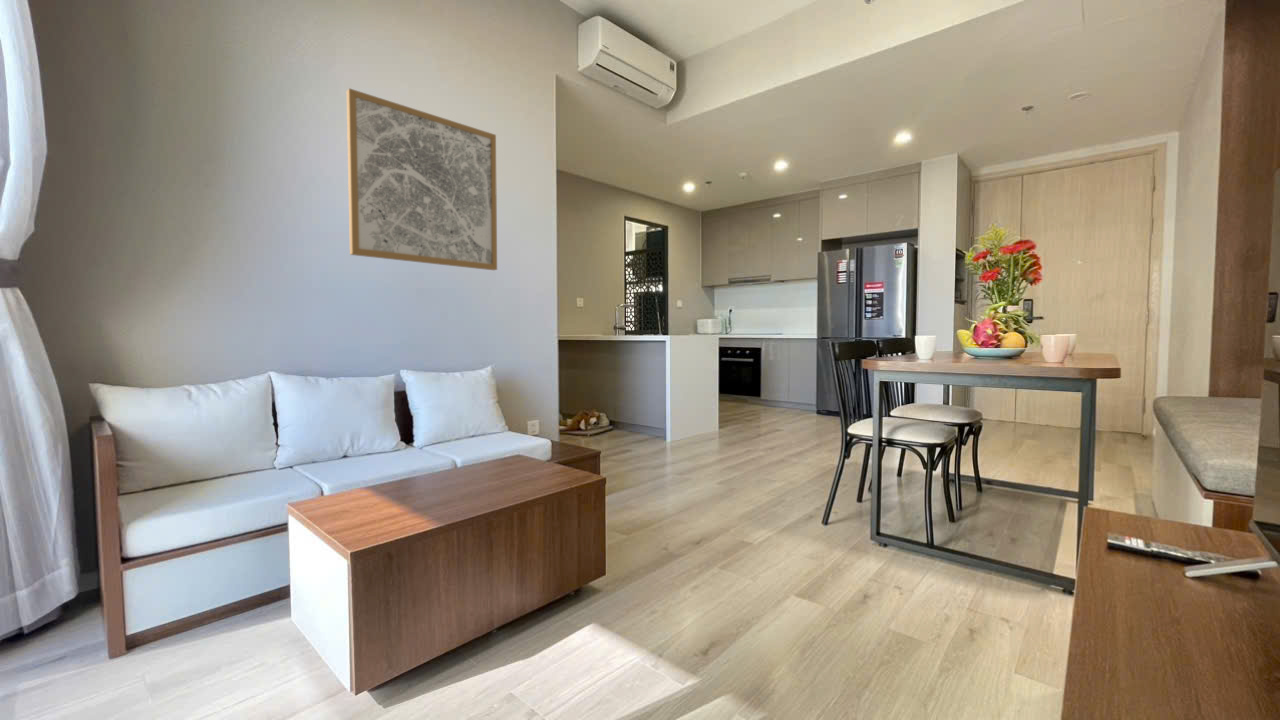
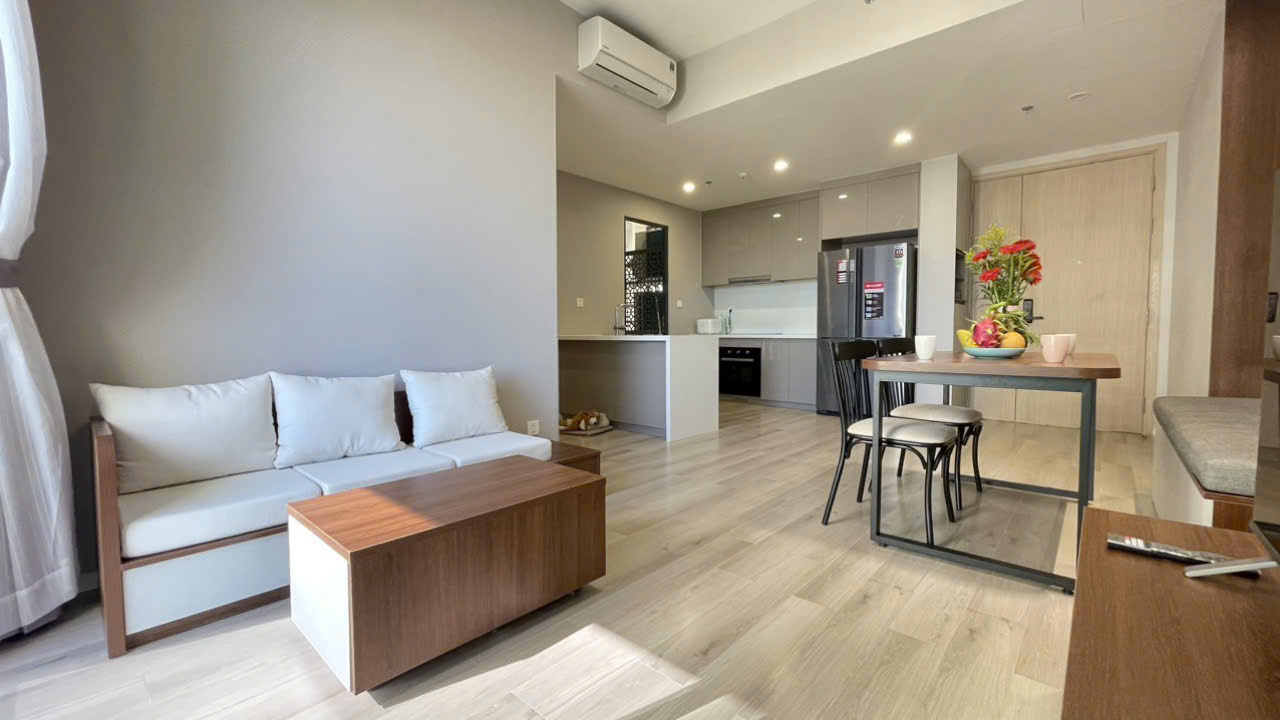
- wall art [346,87,498,271]
